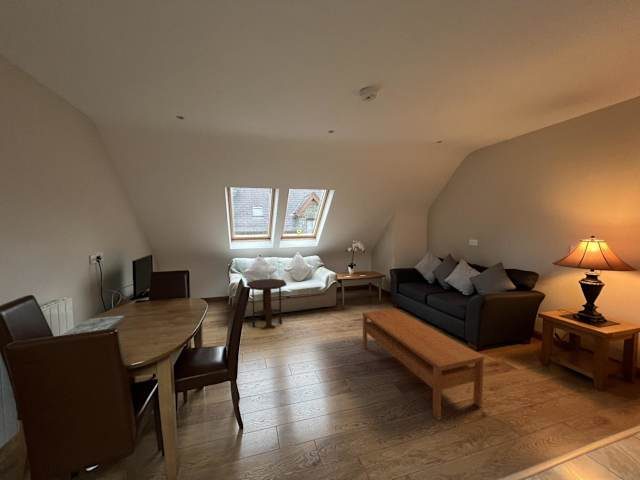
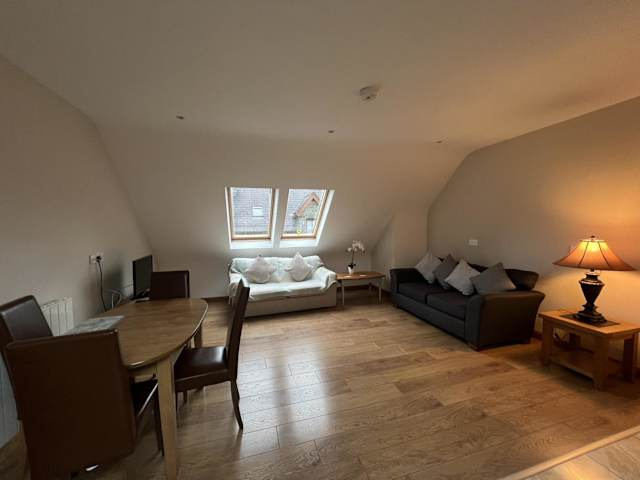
- side table [246,278,287,331]
- coffee table [362,308,485,421]
